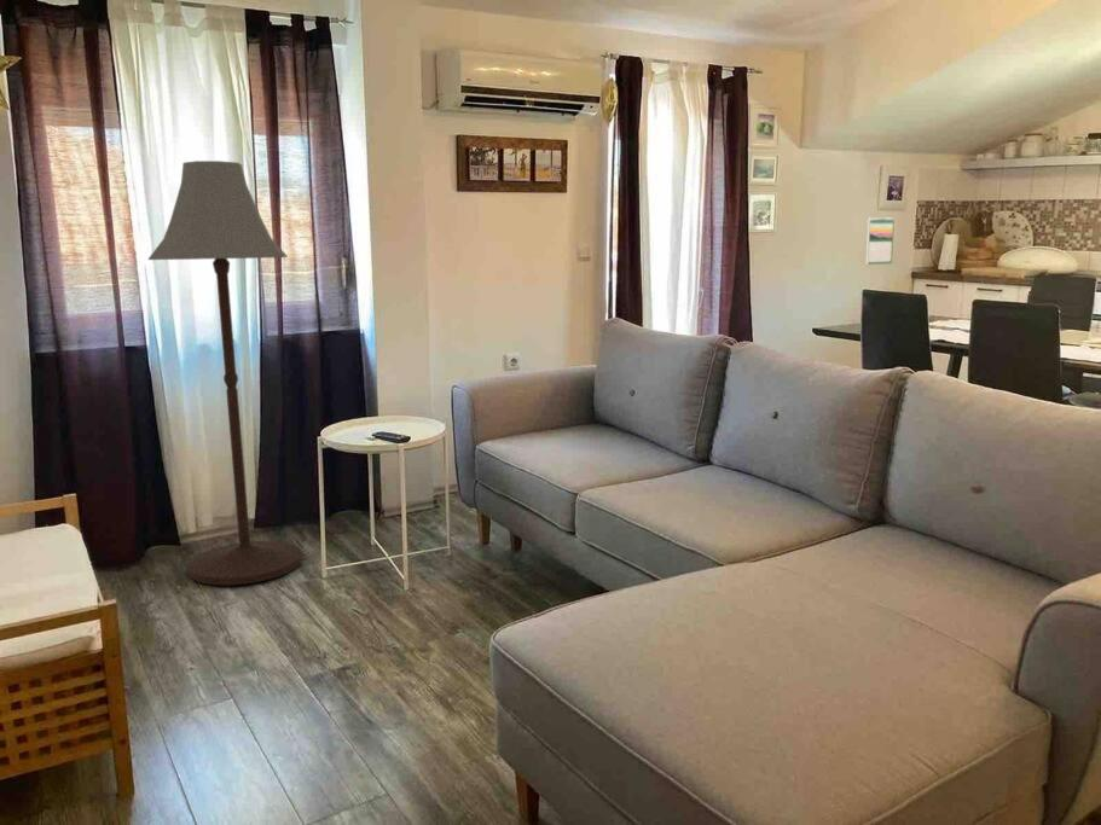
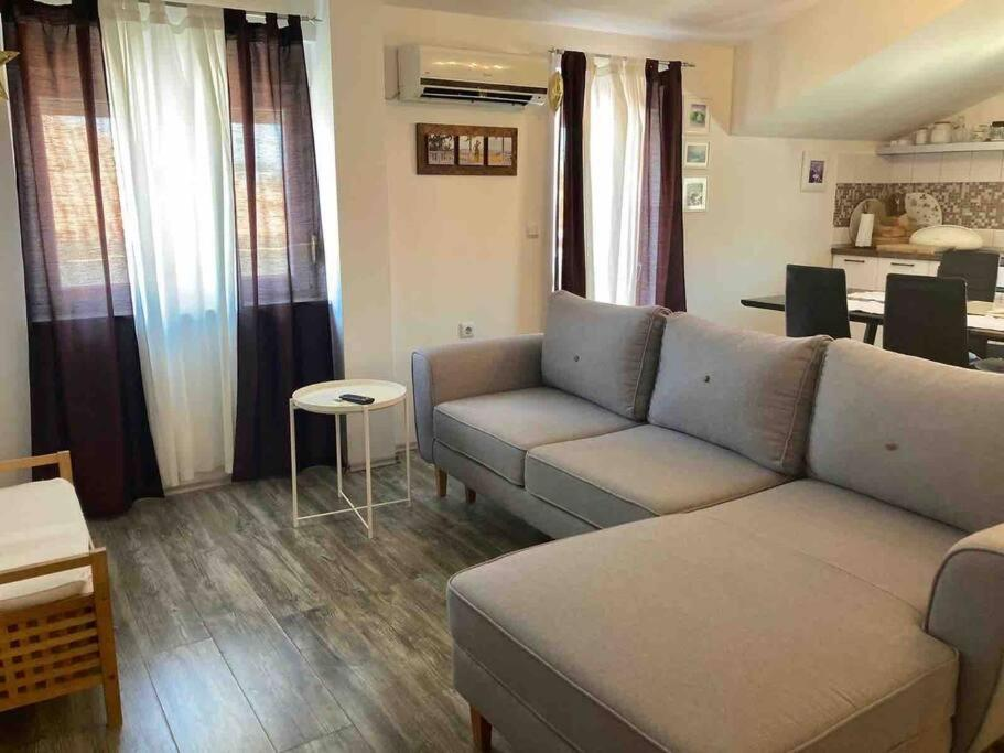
- calendar [865,216,896,266]
- floor lamp [146,159,303,586]
